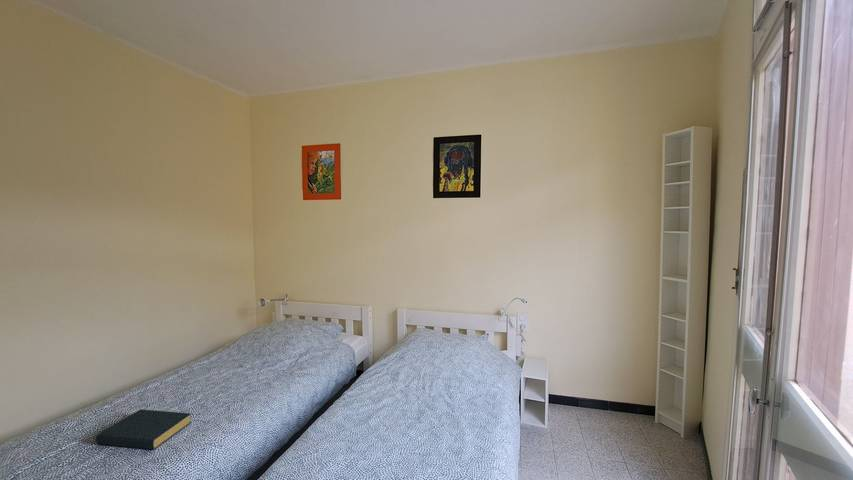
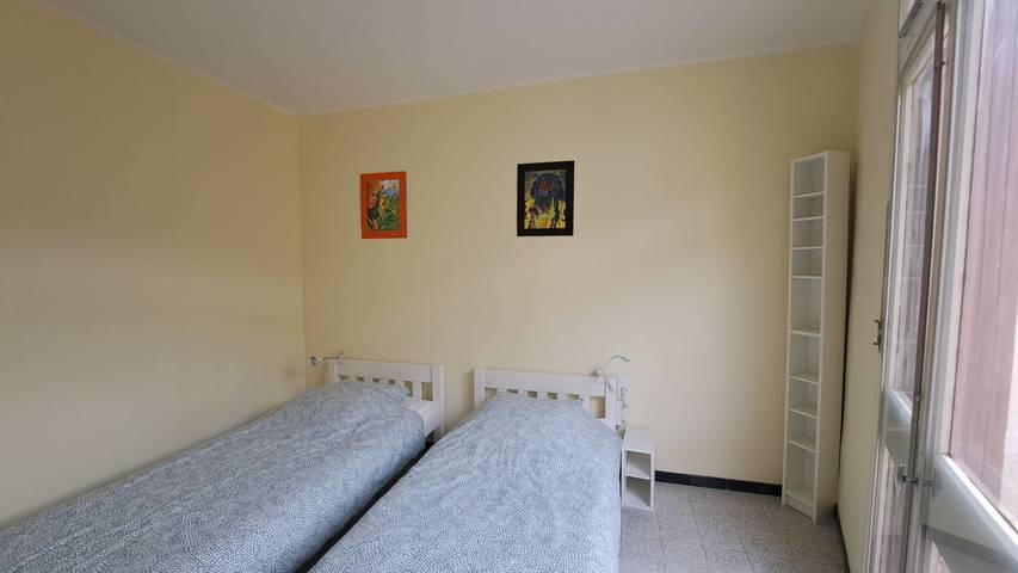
- hardback book [95,408,192,450]
